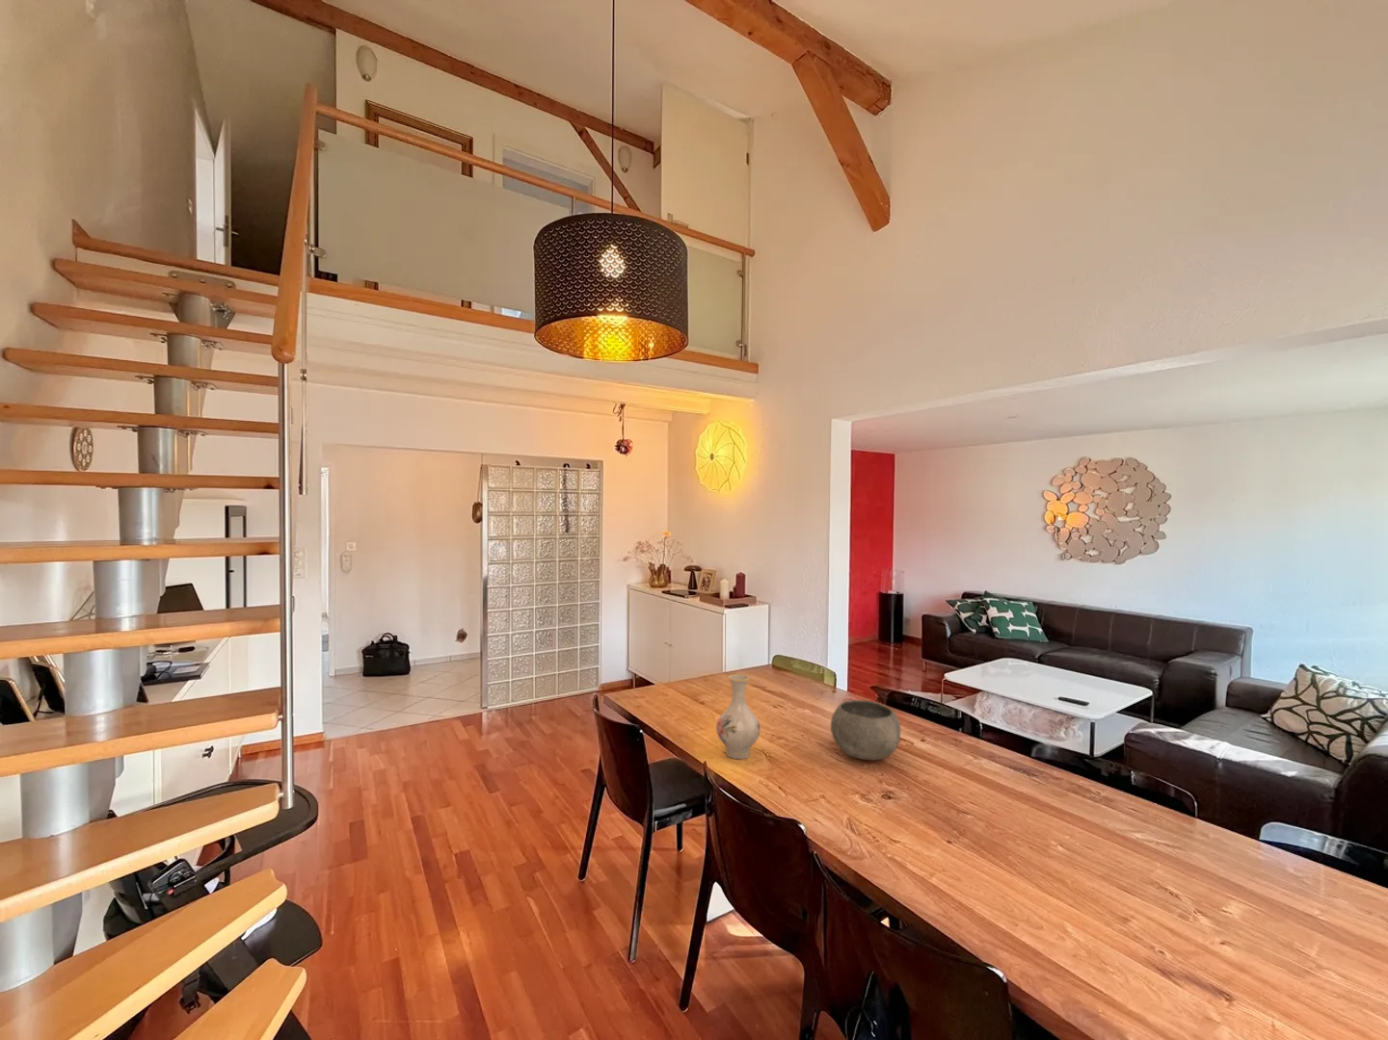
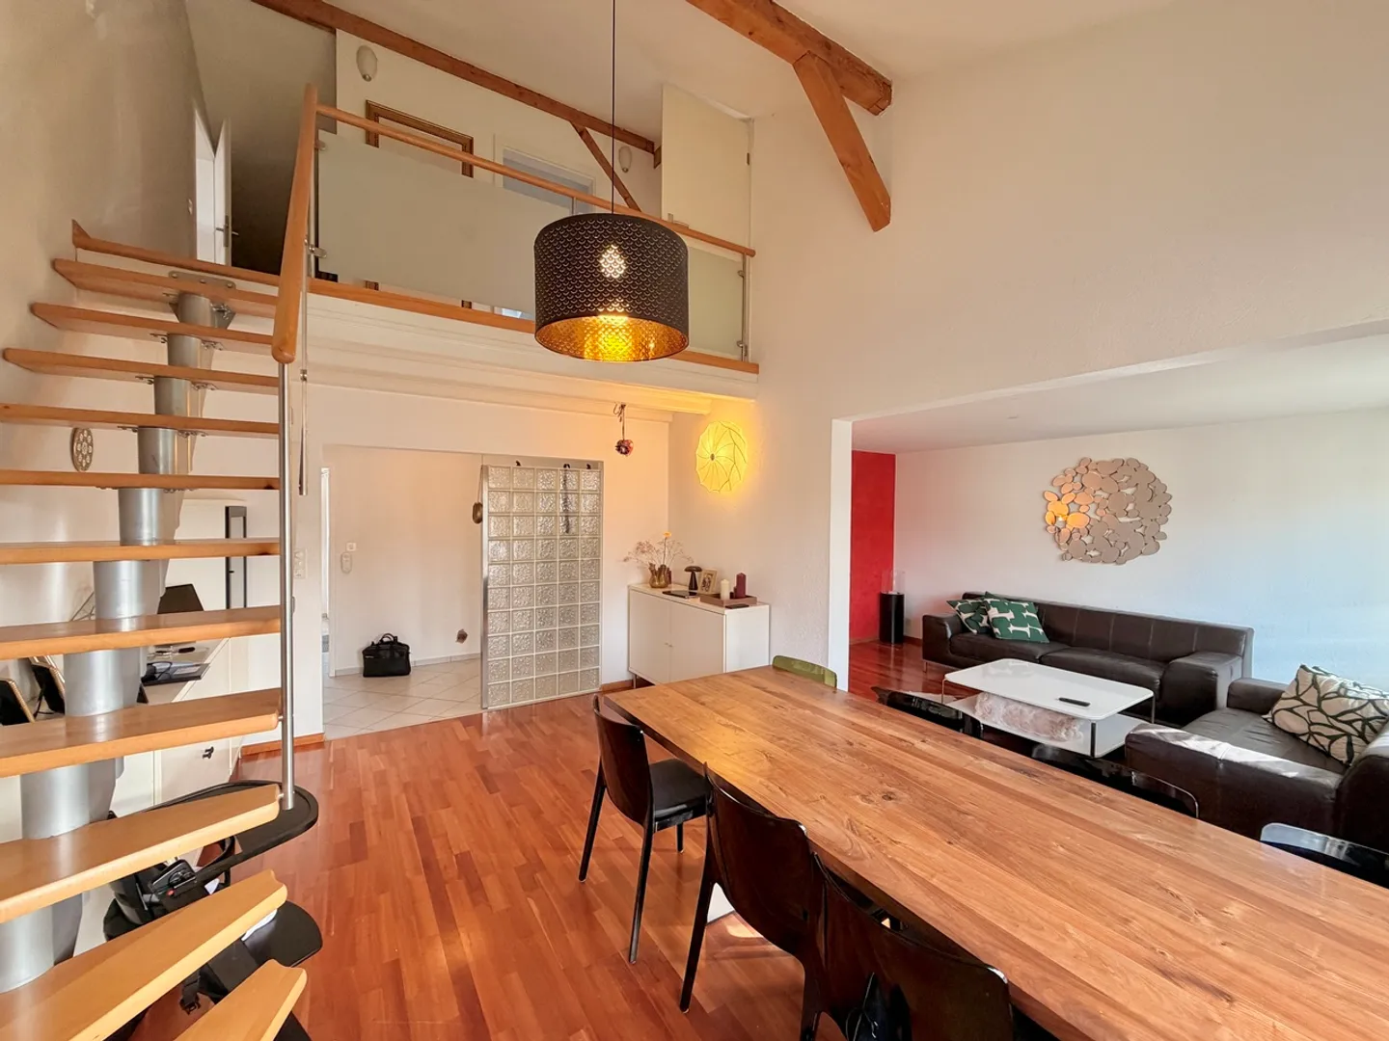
- bowl [830,699,902,760]
- vase [715,673,762,759]
